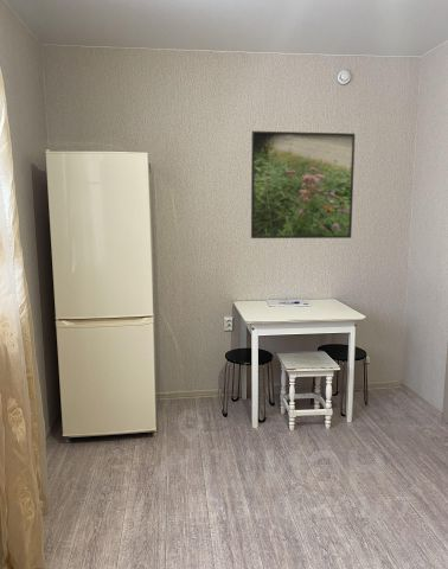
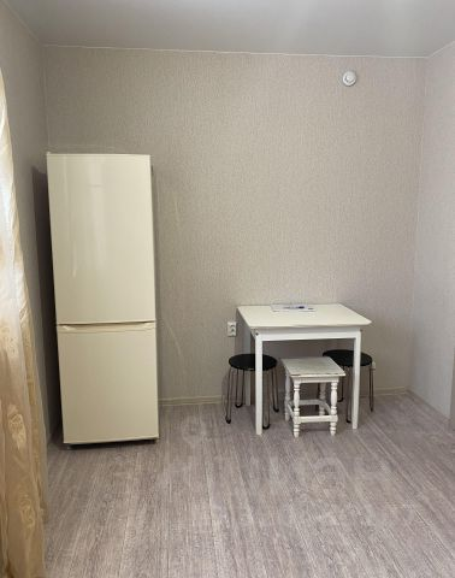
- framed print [250,130,356,239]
